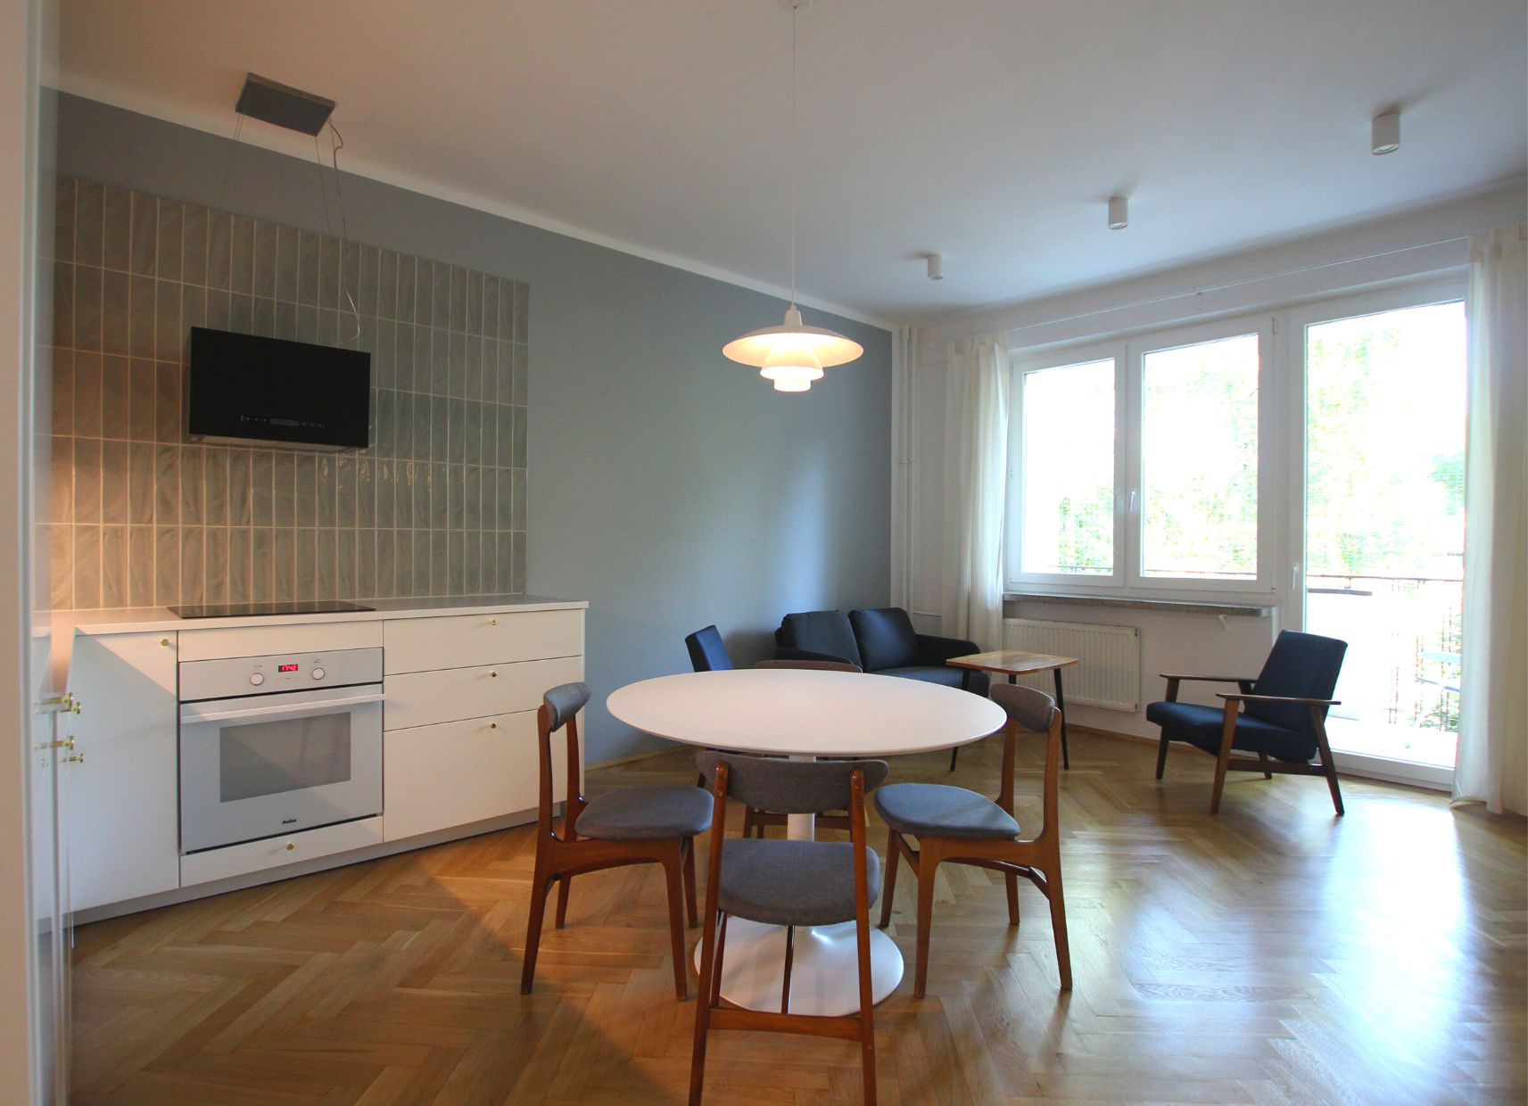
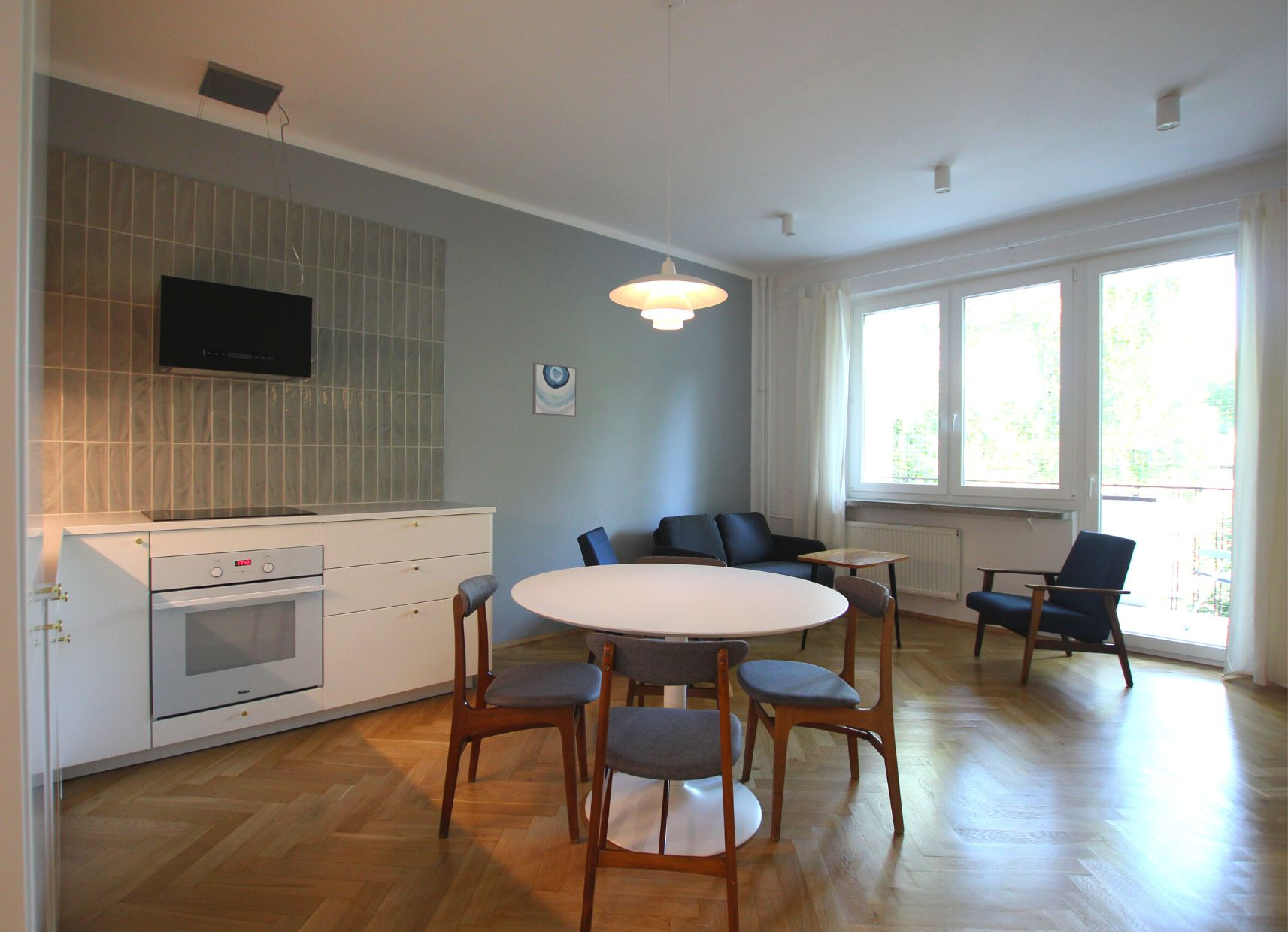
+ wall art [532,362,577,418]
